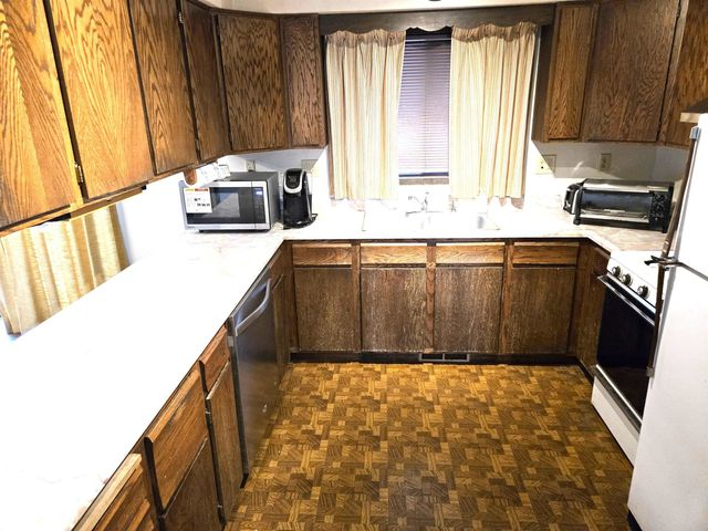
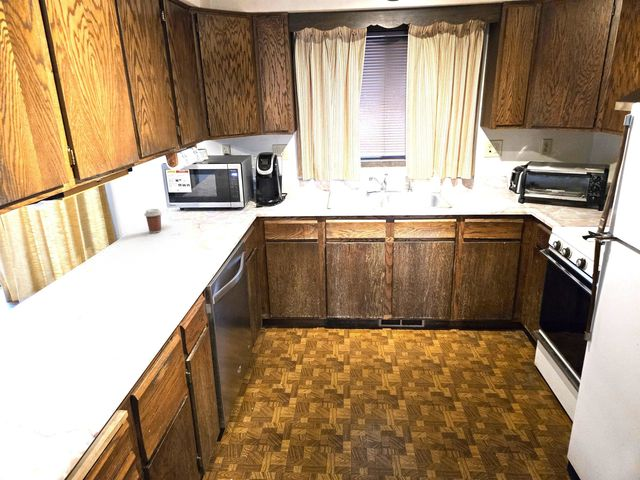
+ coffee cup [143,208,163,234]
